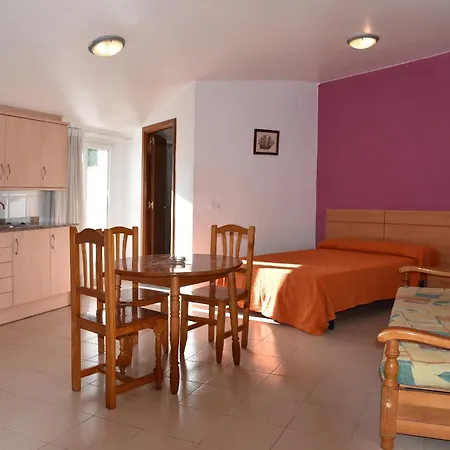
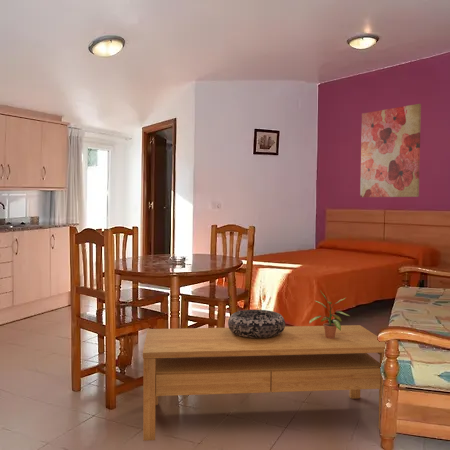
+ coffee table [142,324,386,442]
+ potted plant [308,289,350,339]
+ decorative bowl [227,309,286,338]
+ wall art [359,103,422,198]
